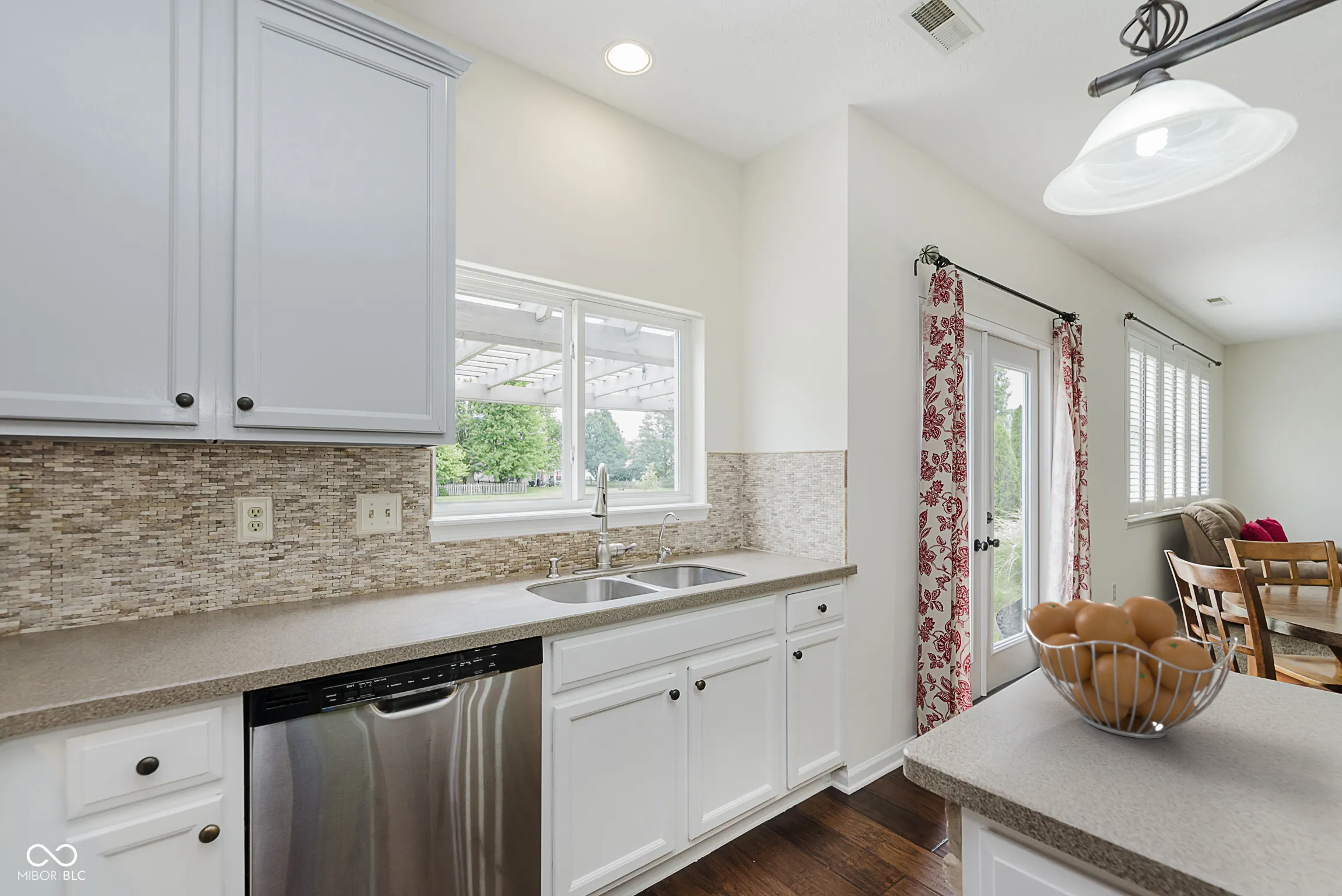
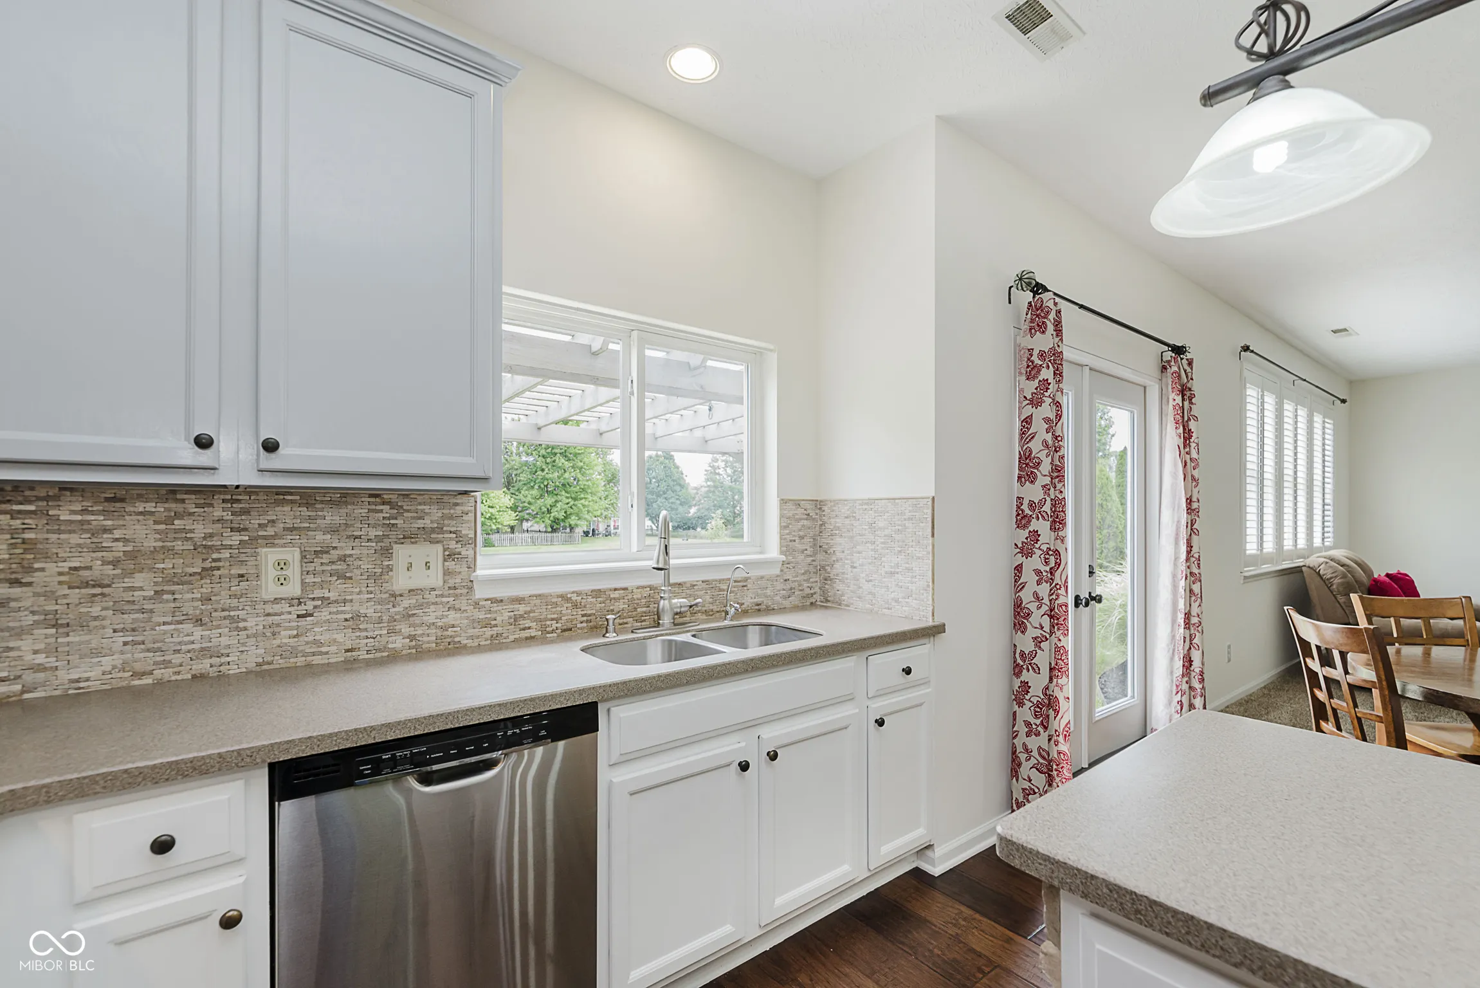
- fruit basket [1022,595,1238,740]
